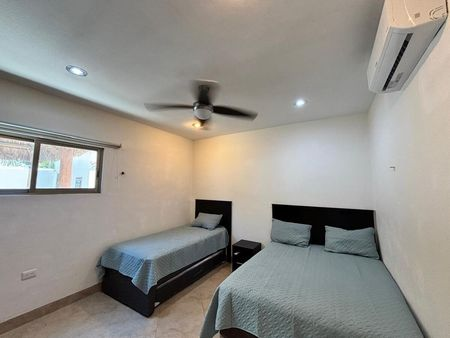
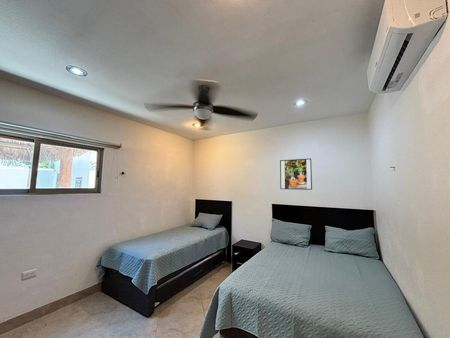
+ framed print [279,157,313,191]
